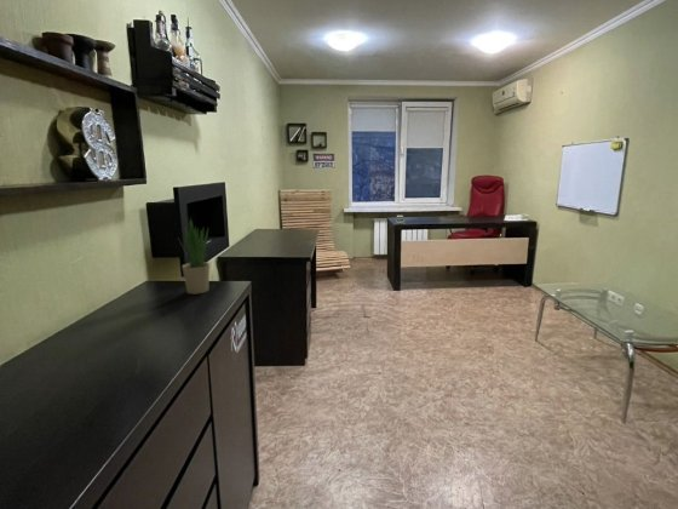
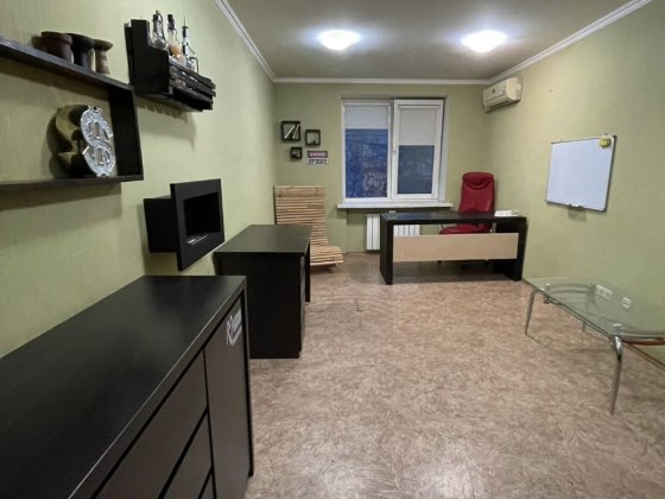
- potted plant [178,216,211,296]
